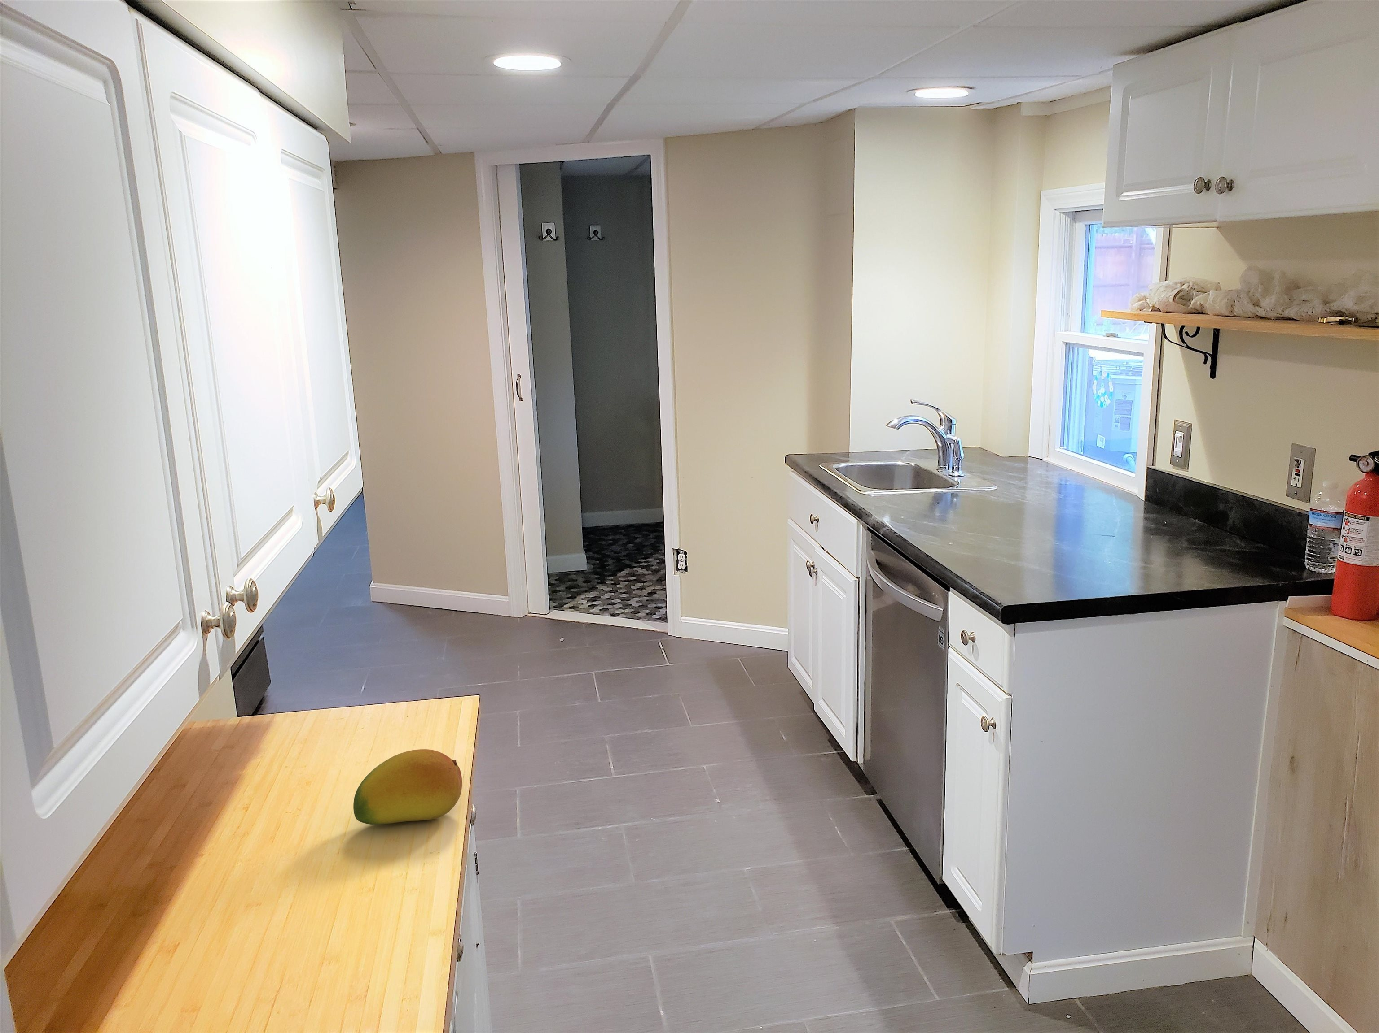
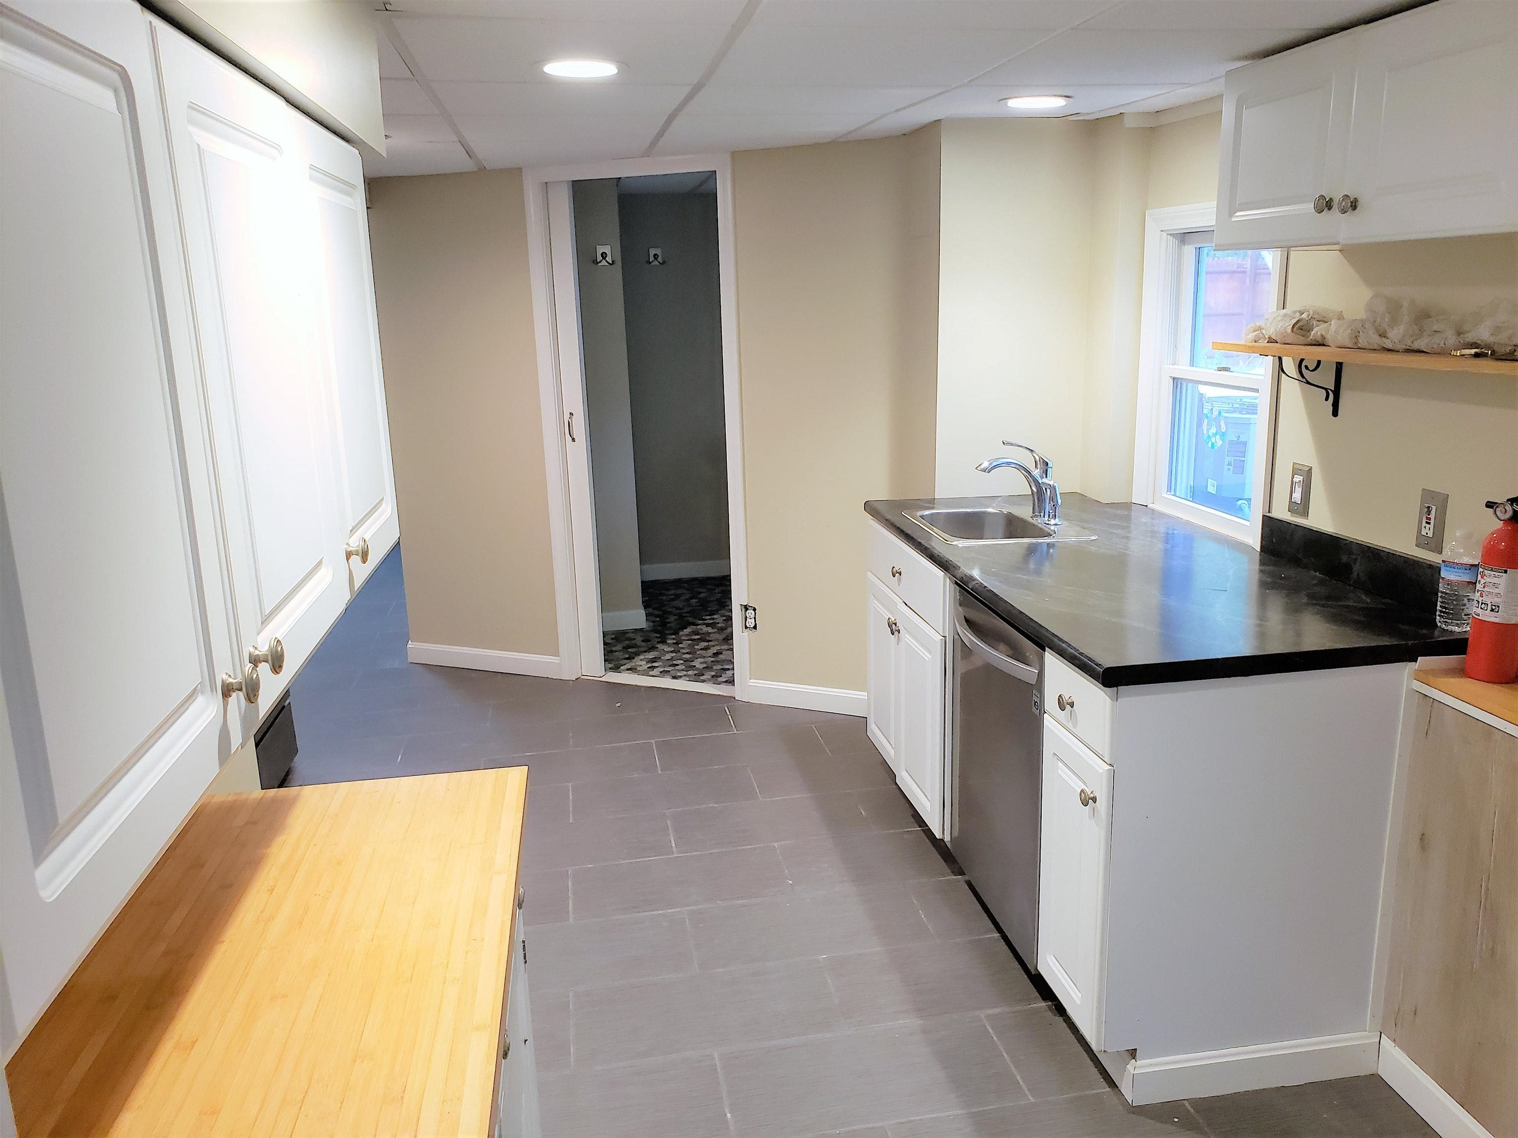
- fruit [353,749,463,825]
